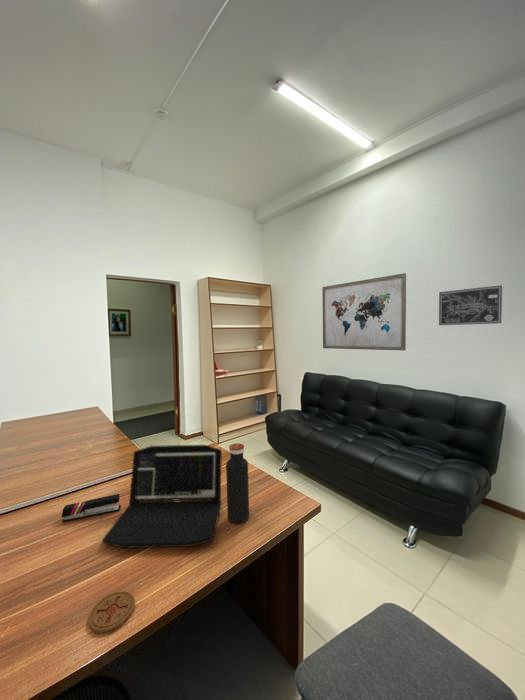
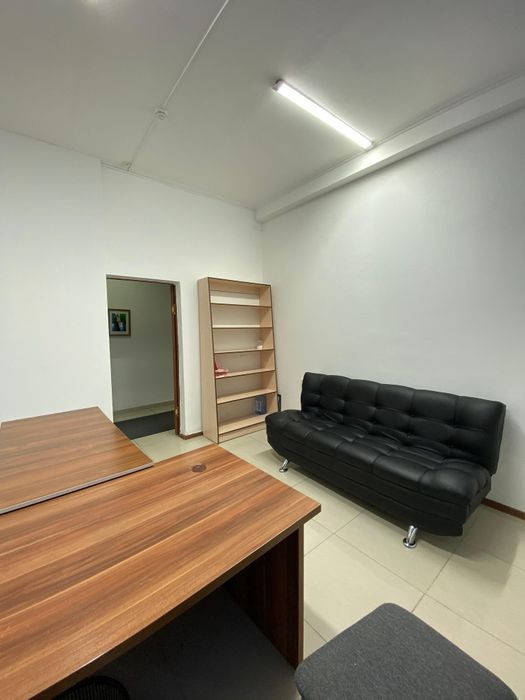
- wall art [321,272,407,352]
- wall art [438,284,503,326]
- water bottle [225,443,250,524]
- coaster [87,590,136,634]
- laptop [101,444,223,549]
- stapler [61,493,122,523]
